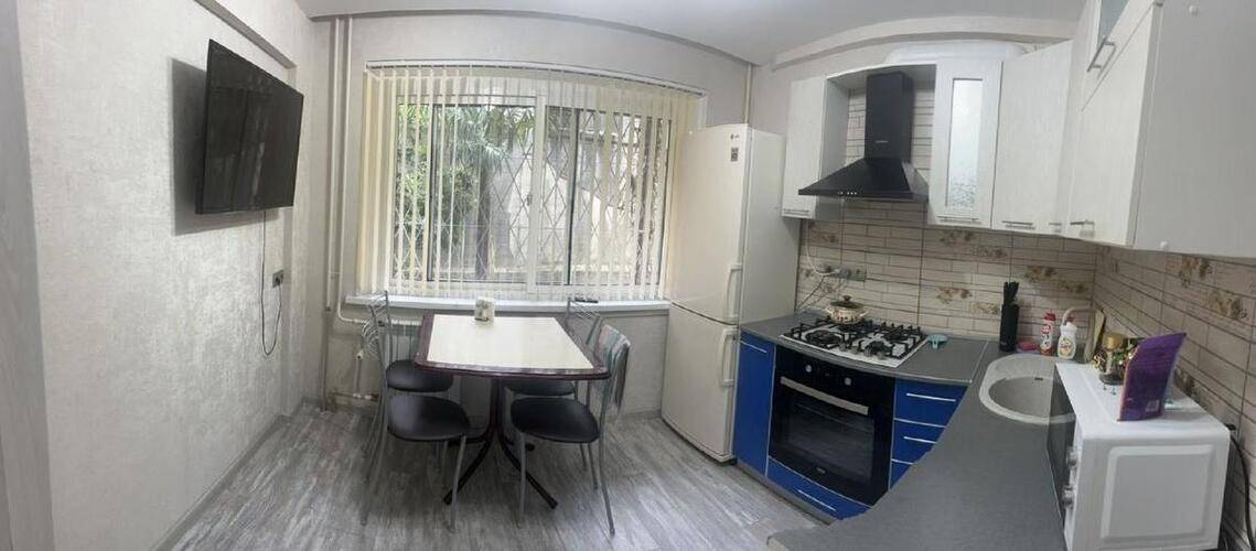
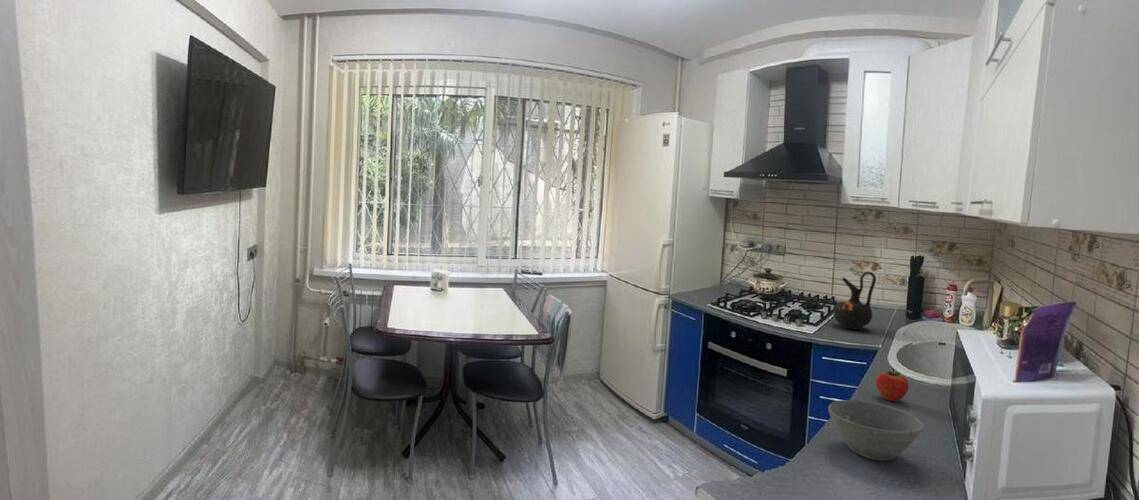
+ bowl [827,399,925,462]
+ apple [875,367,910,402]
+ ceramic jug [833,271,877,331]
